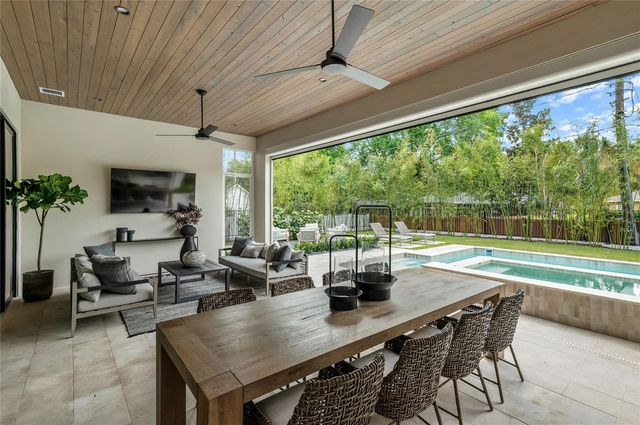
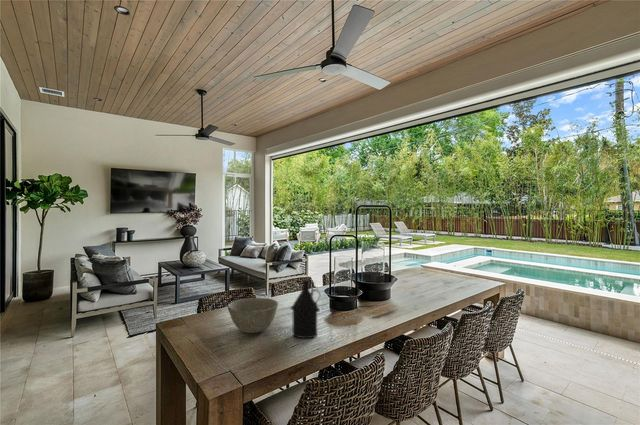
+ bottle [289,278,321,339]
+ bowl [227,297,279,334]
